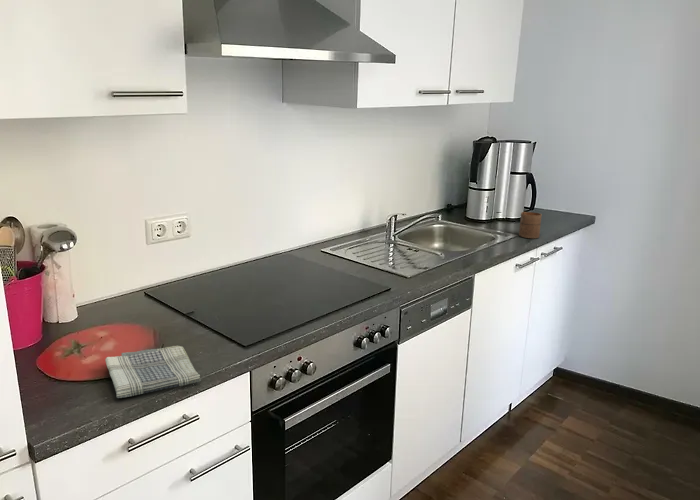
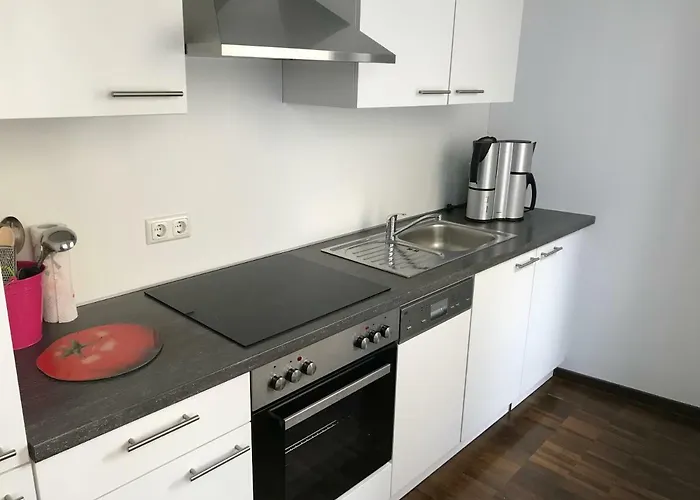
- dish towel [104,345,202,399]
- cup [518,211,543,239]
